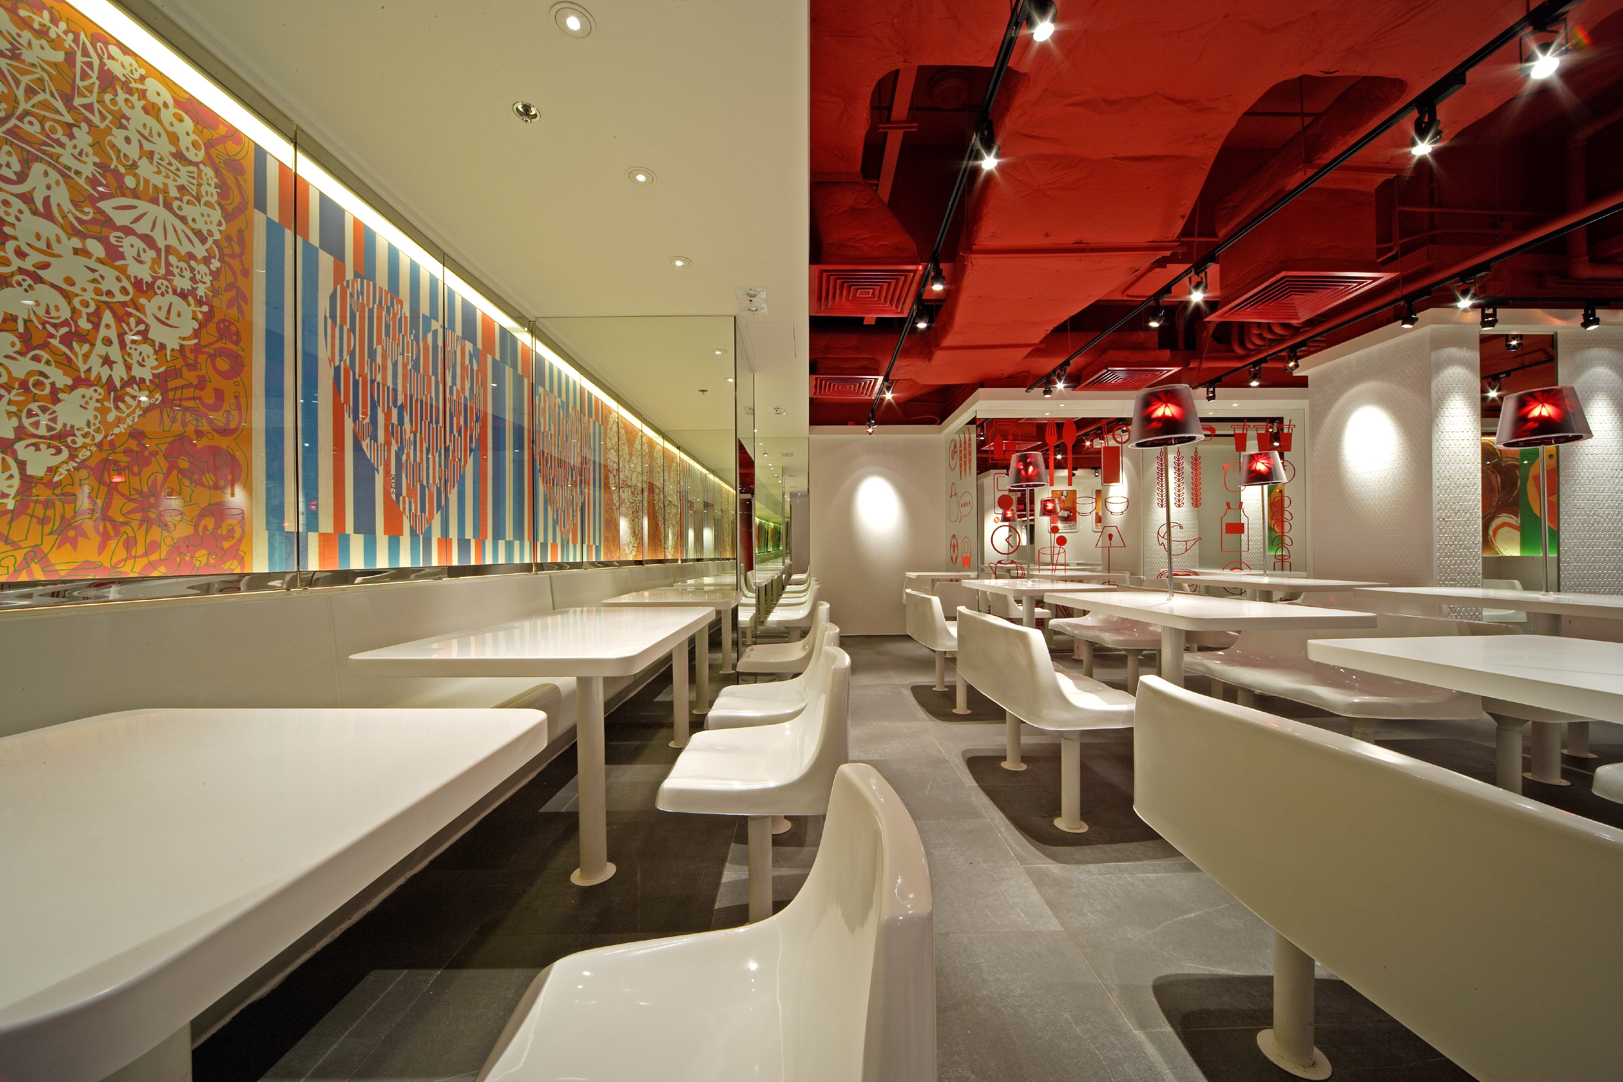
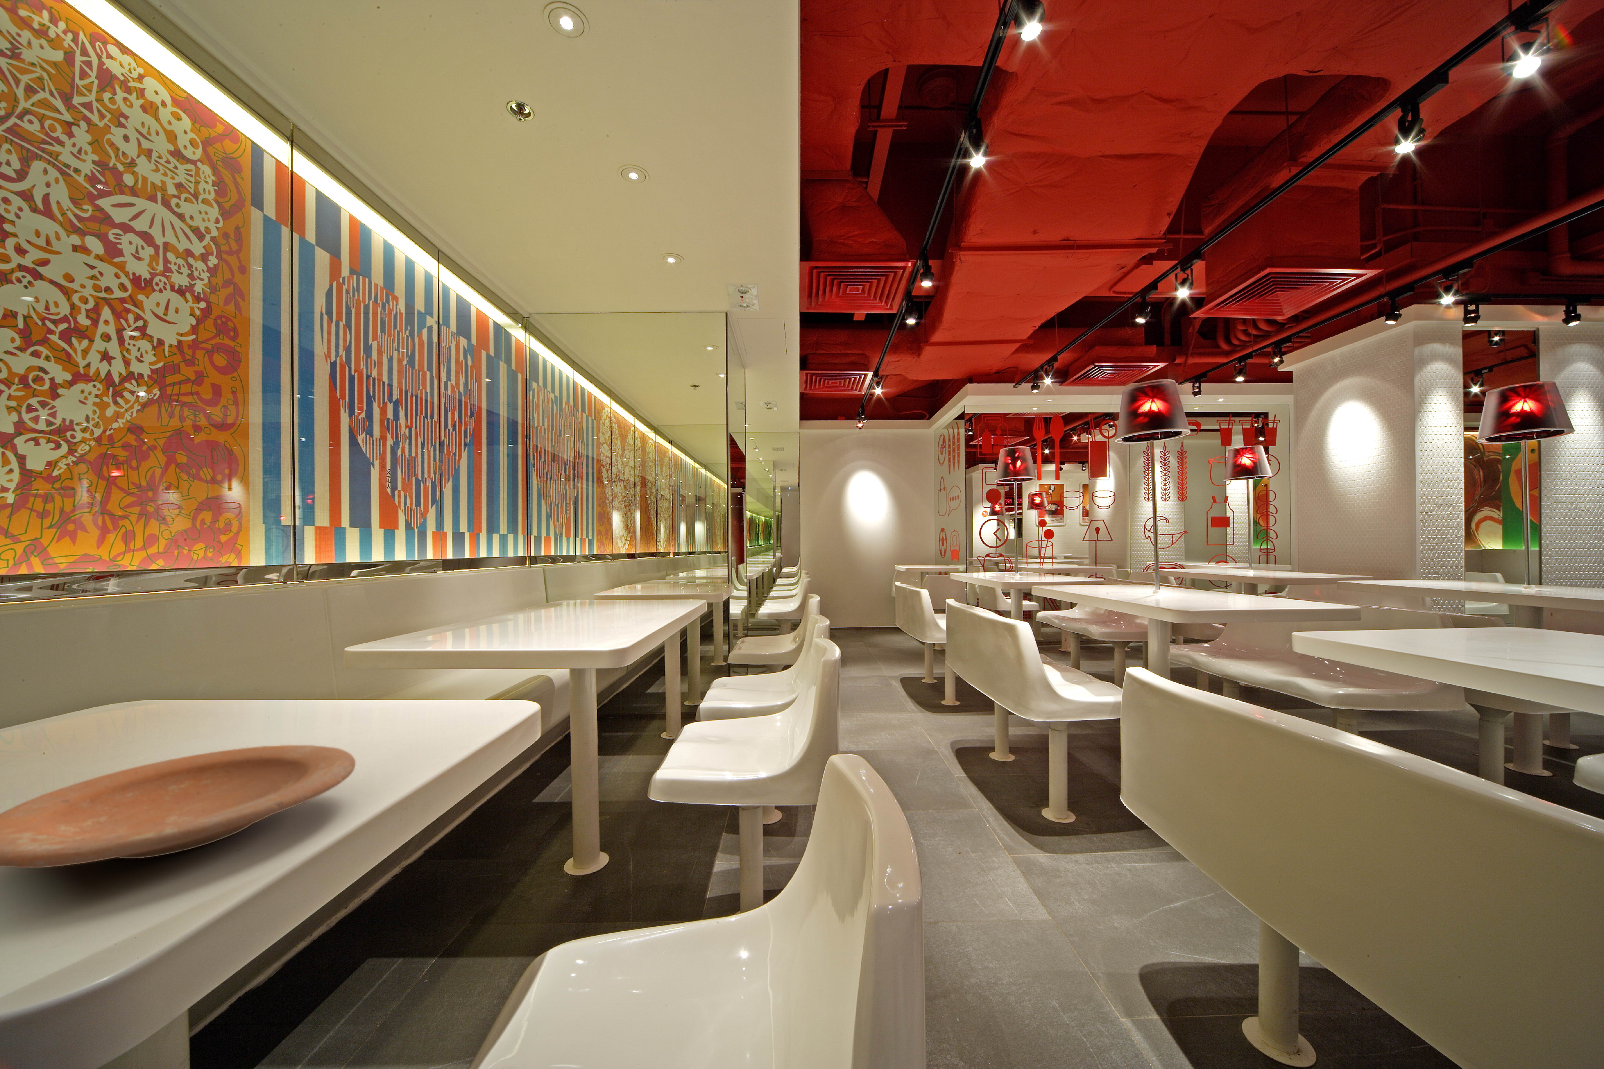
+ plate [0,744,356,869]
